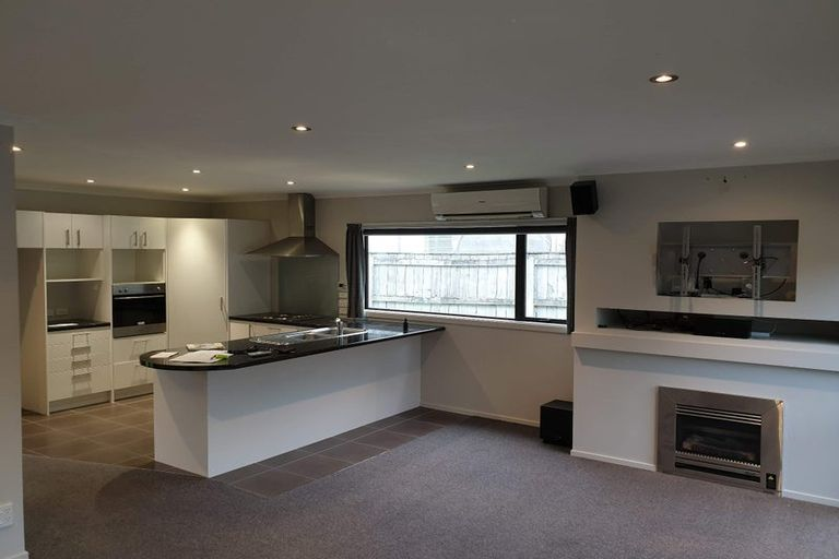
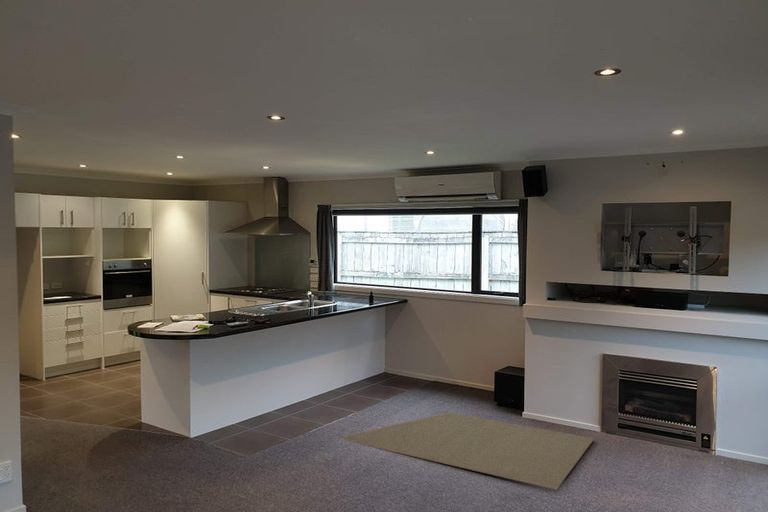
+ rug [341,410,595,491]
